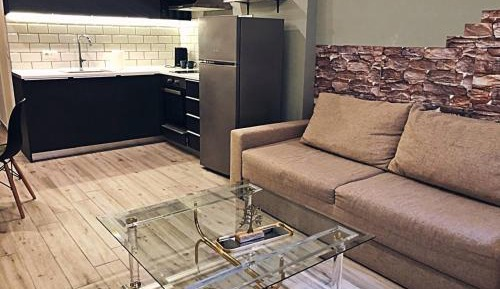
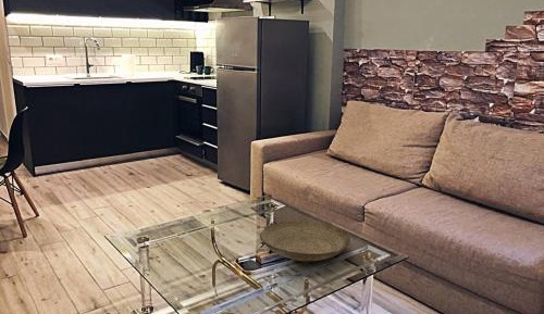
+ decorative bowl [259,219,351,263]
